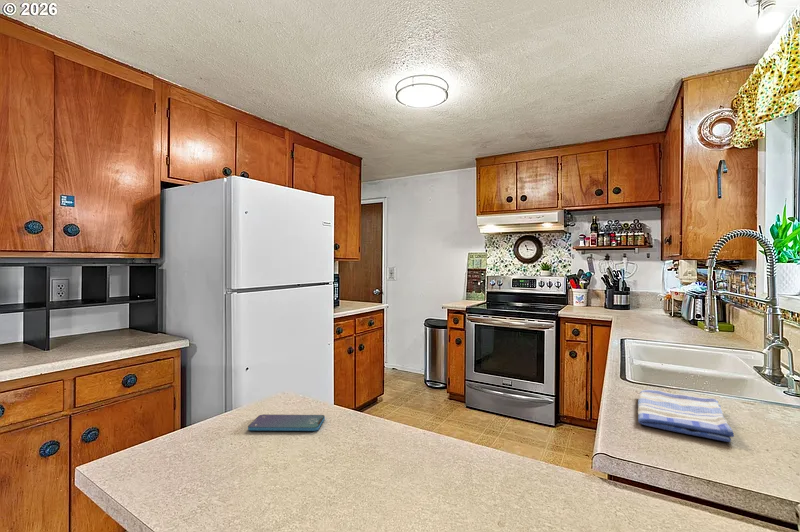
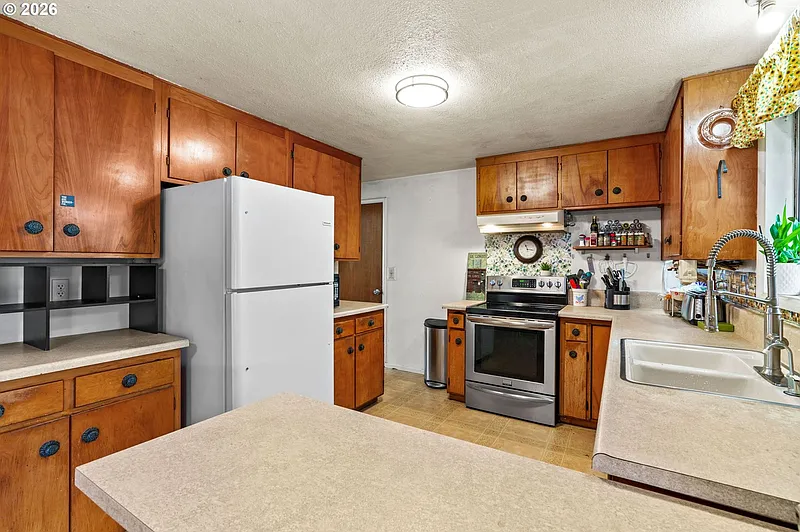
- smartphone [247,414,326,432]
- dish towel [637,389,735,443]
